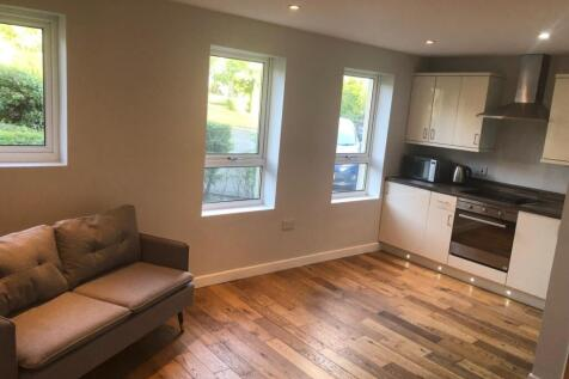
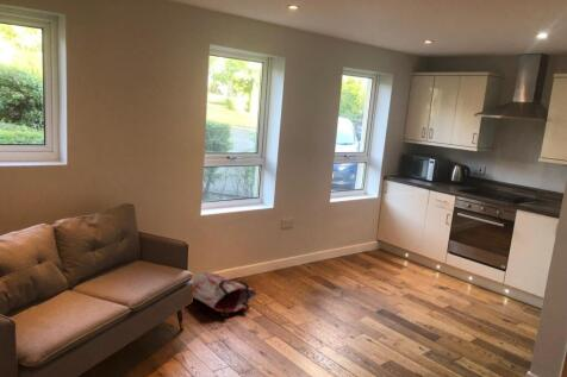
+ bag [192,271,258,318]
